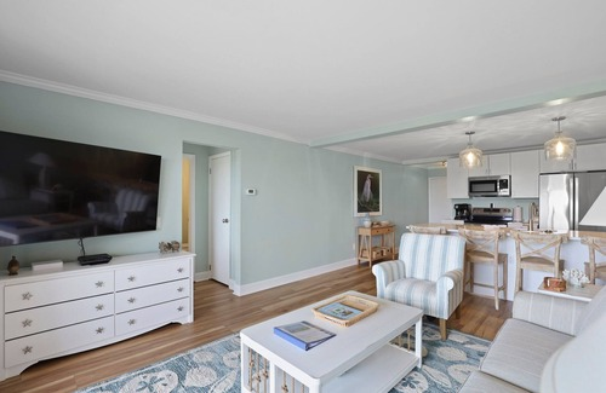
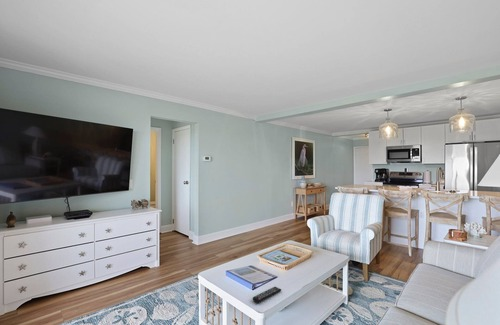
+ remote control [252,286,282,304]
